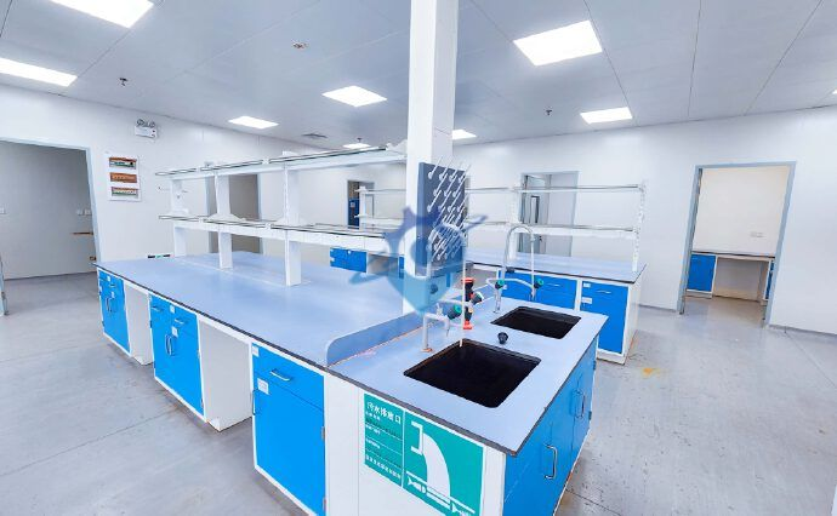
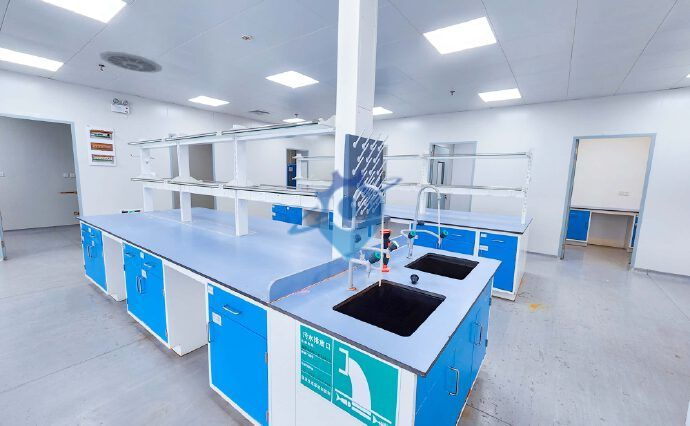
+ ceiling vent [99,50,163,74]
